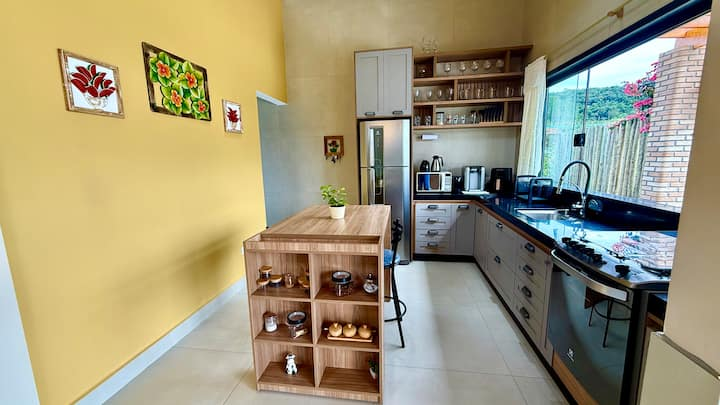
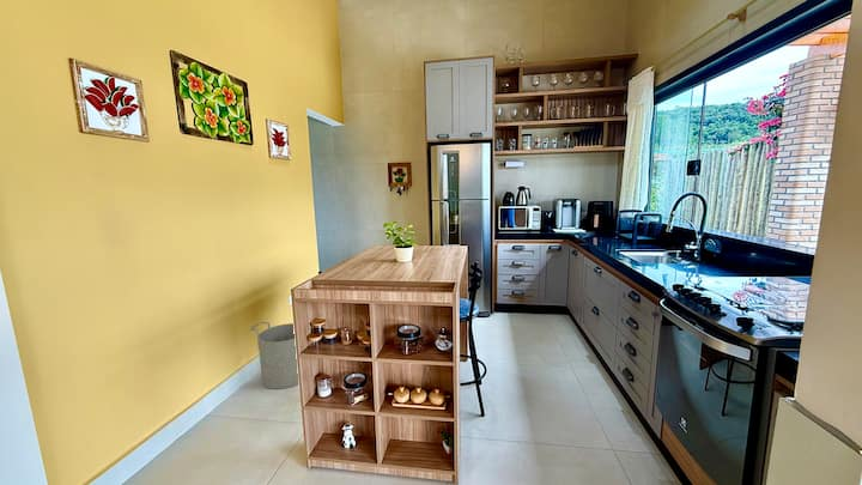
+ bucket [248,321,299,390]
